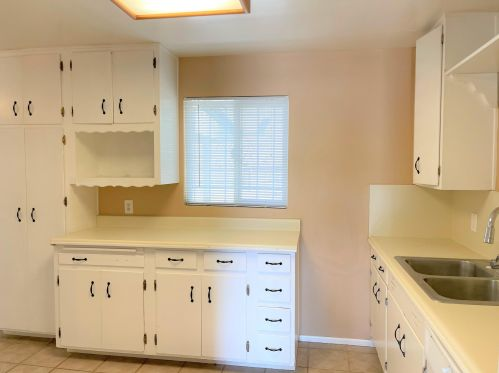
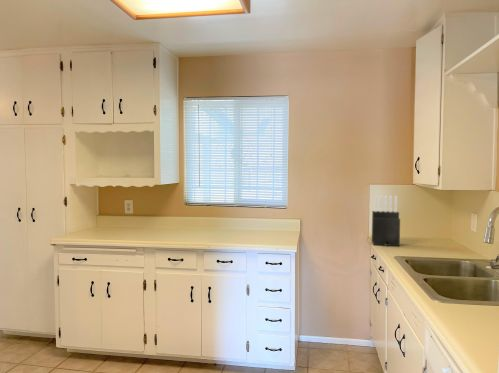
+ knife block [371,195,401,247]
